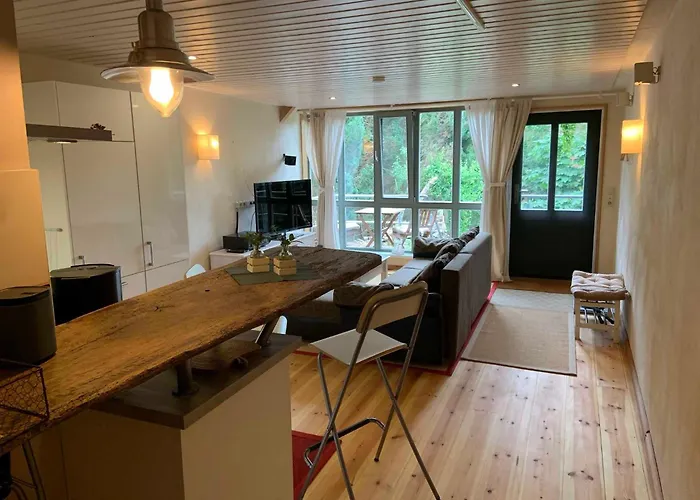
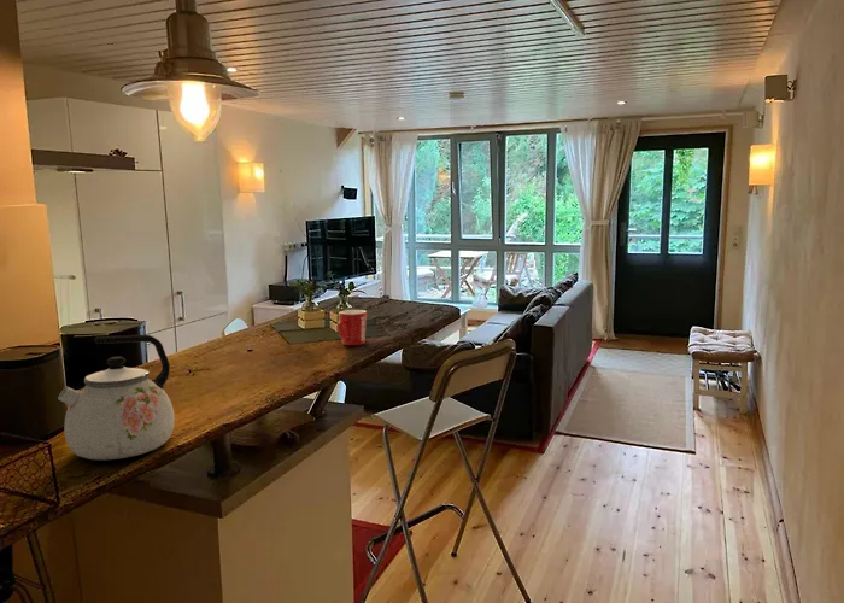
+ mug [336,309,368,346]
+ kettle [57,334,176,461]
